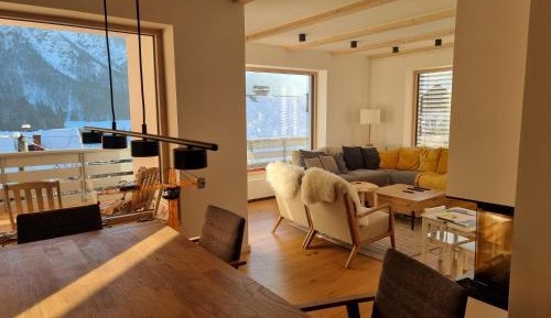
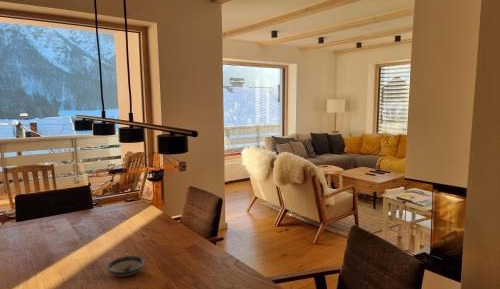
+ saucer [106,255,146,277]
